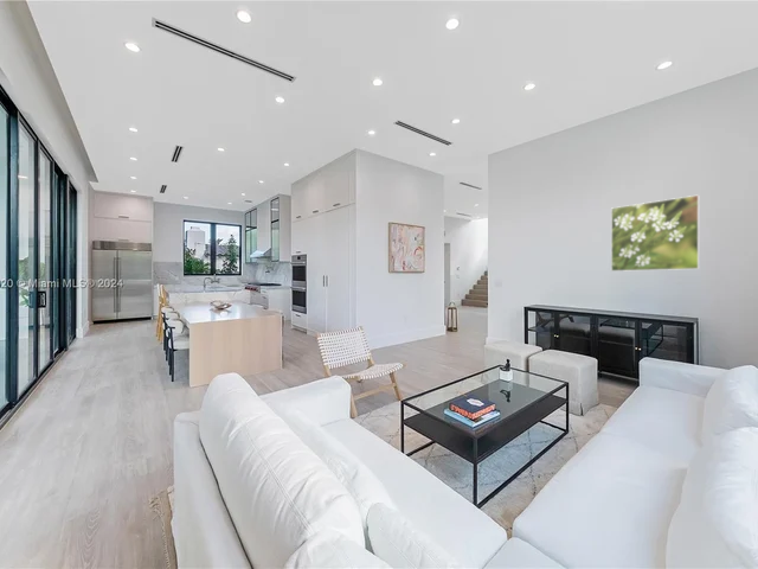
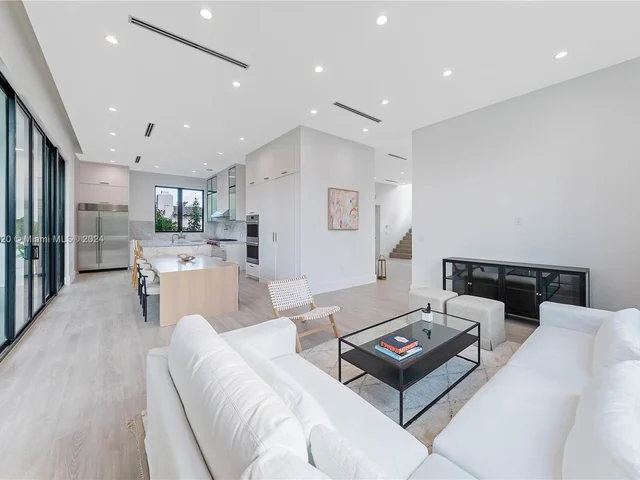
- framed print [610,193,700,273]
